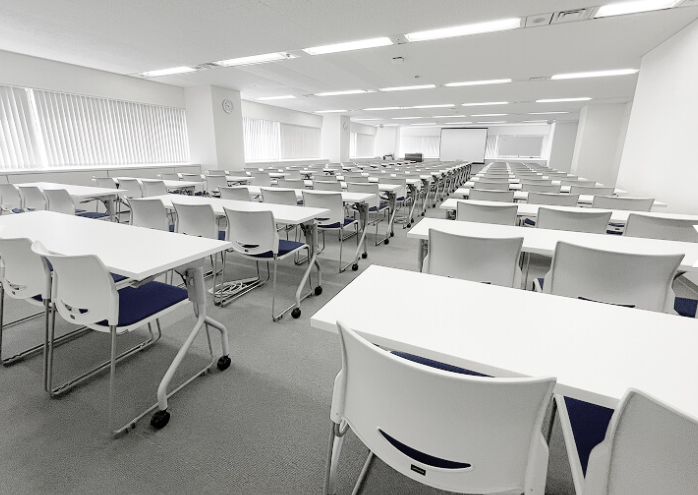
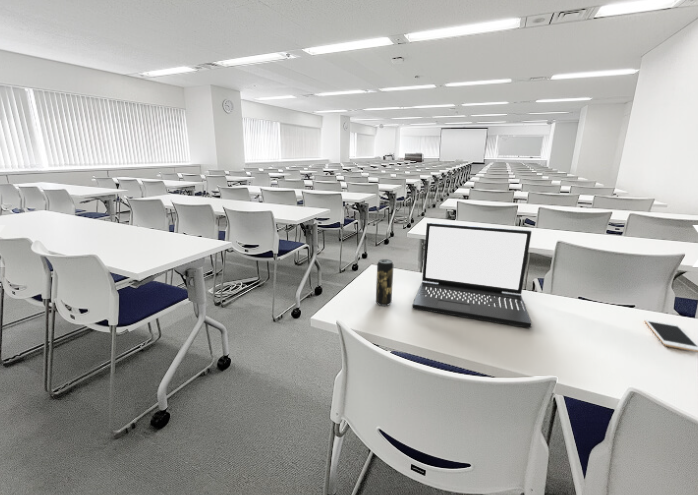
+ beverage can [375,258,394,307]
+ laptop [411,222,533,329]
+ cell phone [643,318,698,353]
